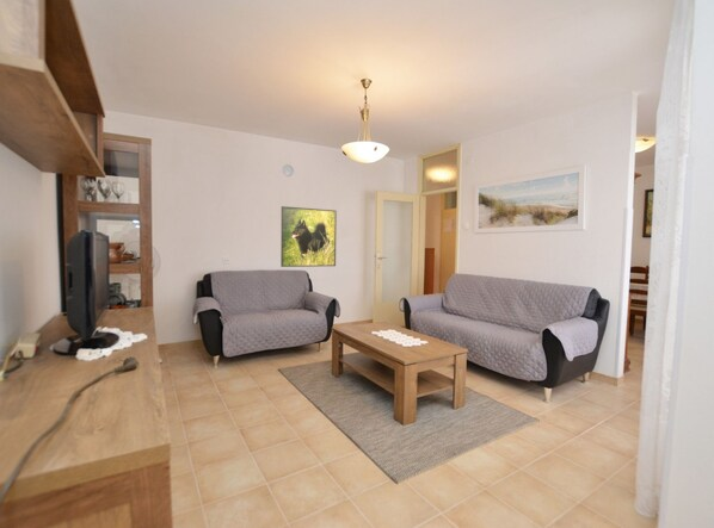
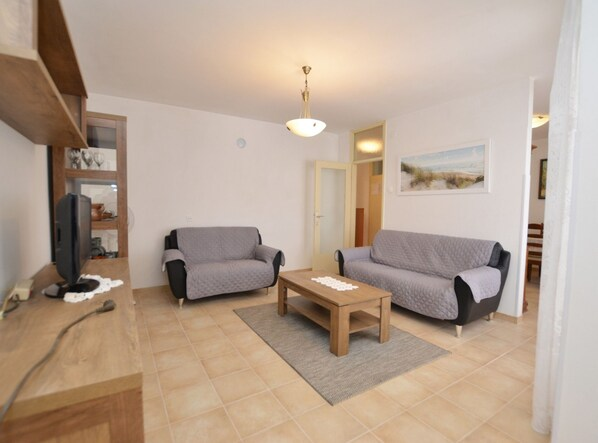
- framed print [279,205,338,268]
